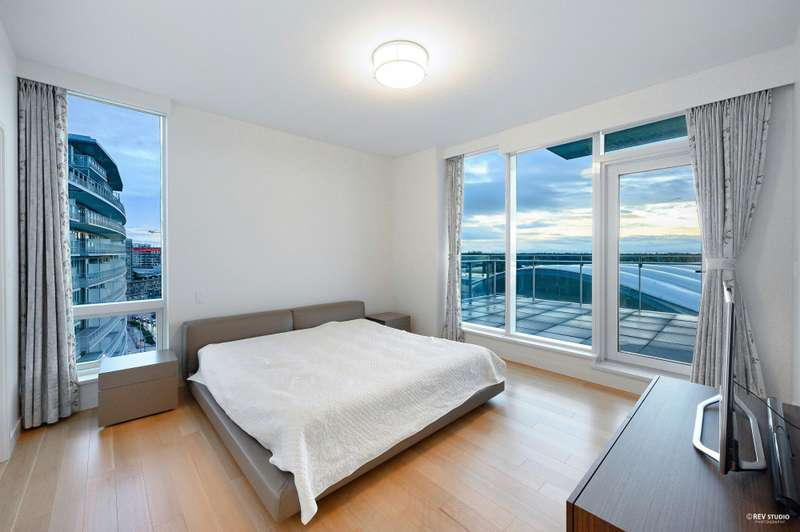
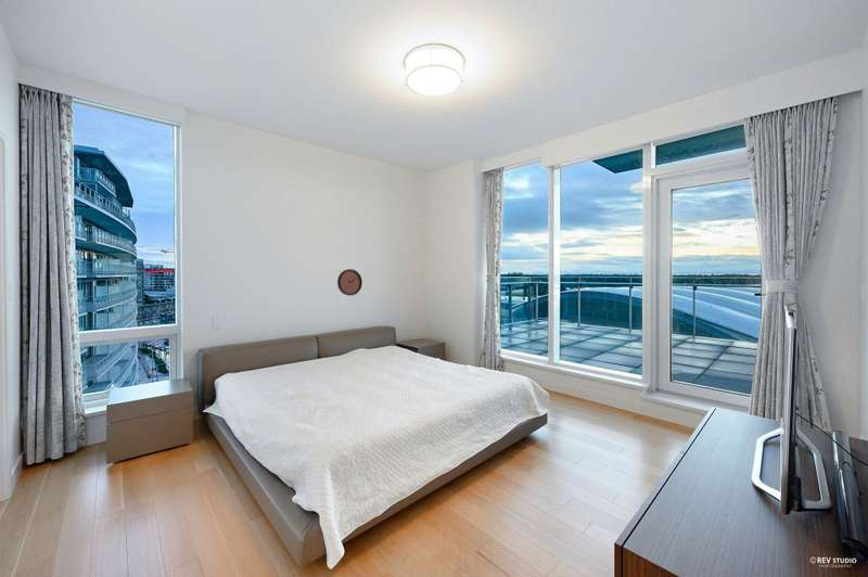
+ clock [336,268,363,296]
